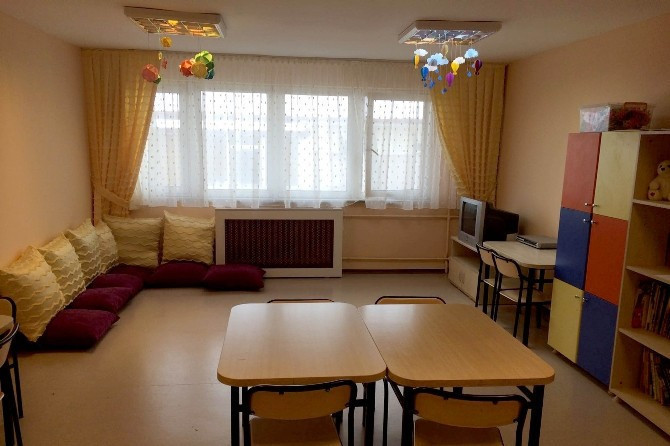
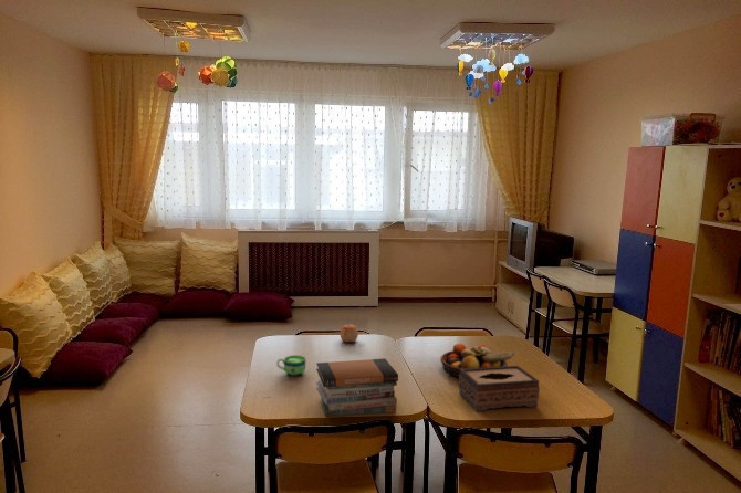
+ cup [275,354,306,377]
+ apple [340,324,359,344]
+ book stack [315,357,399,417]
+ fruit bowl [439,343,515,378]
+ tissue box [458,365,541,412]
